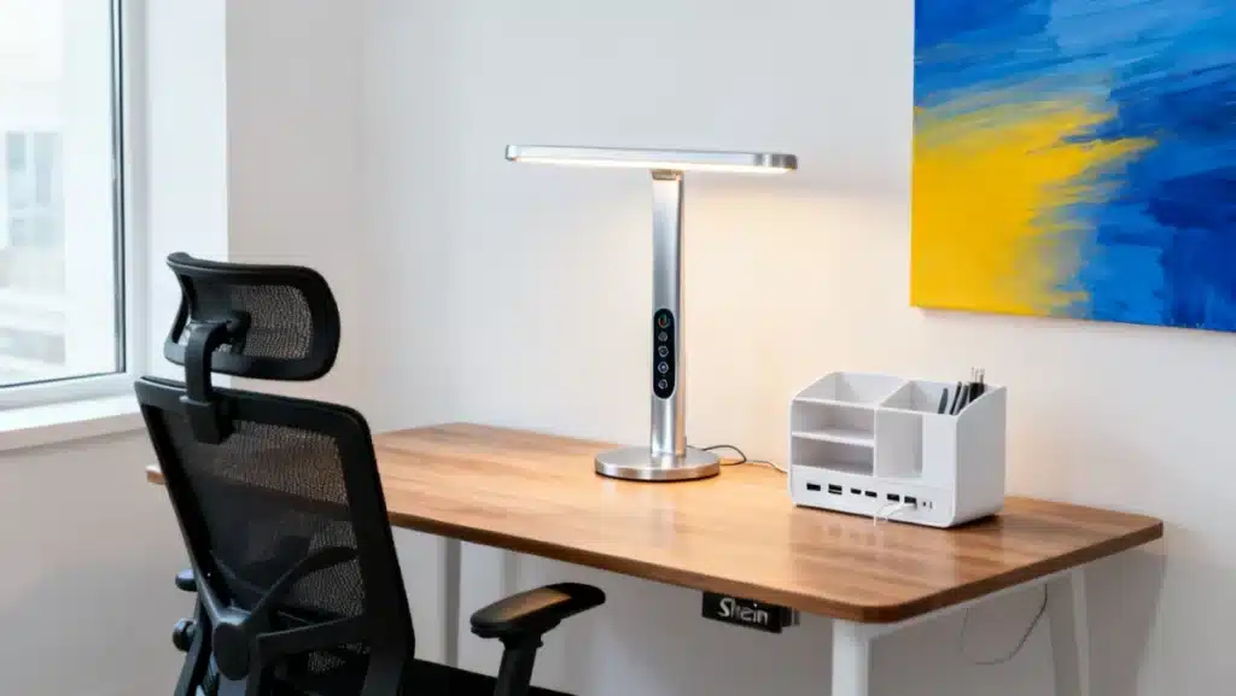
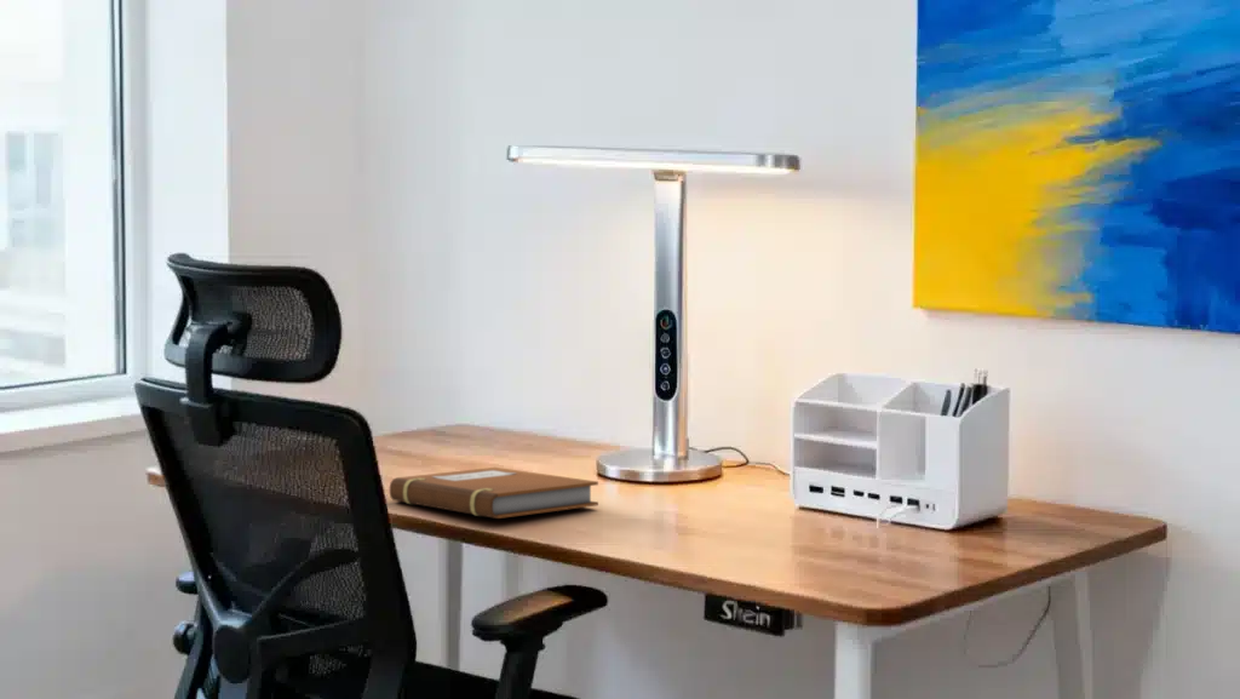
+ notebook [389,466,599,520]
